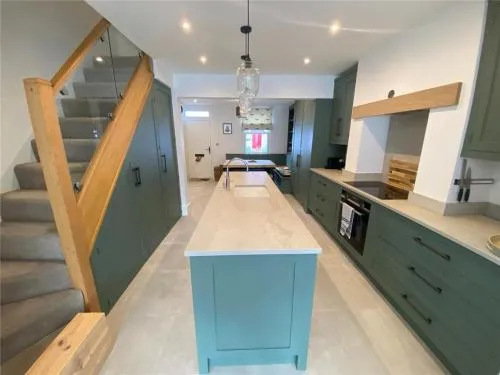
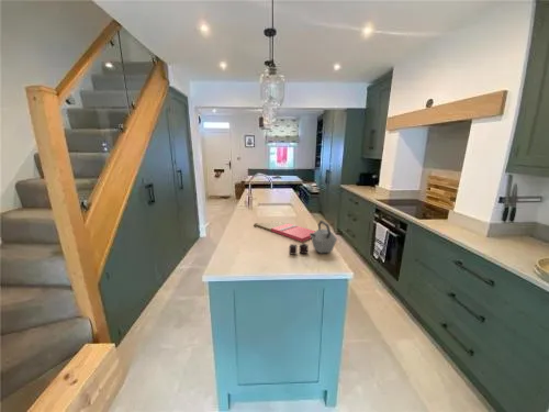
+ kettle [288,220,338,256]
+ cutting board [253,220,316,243]
